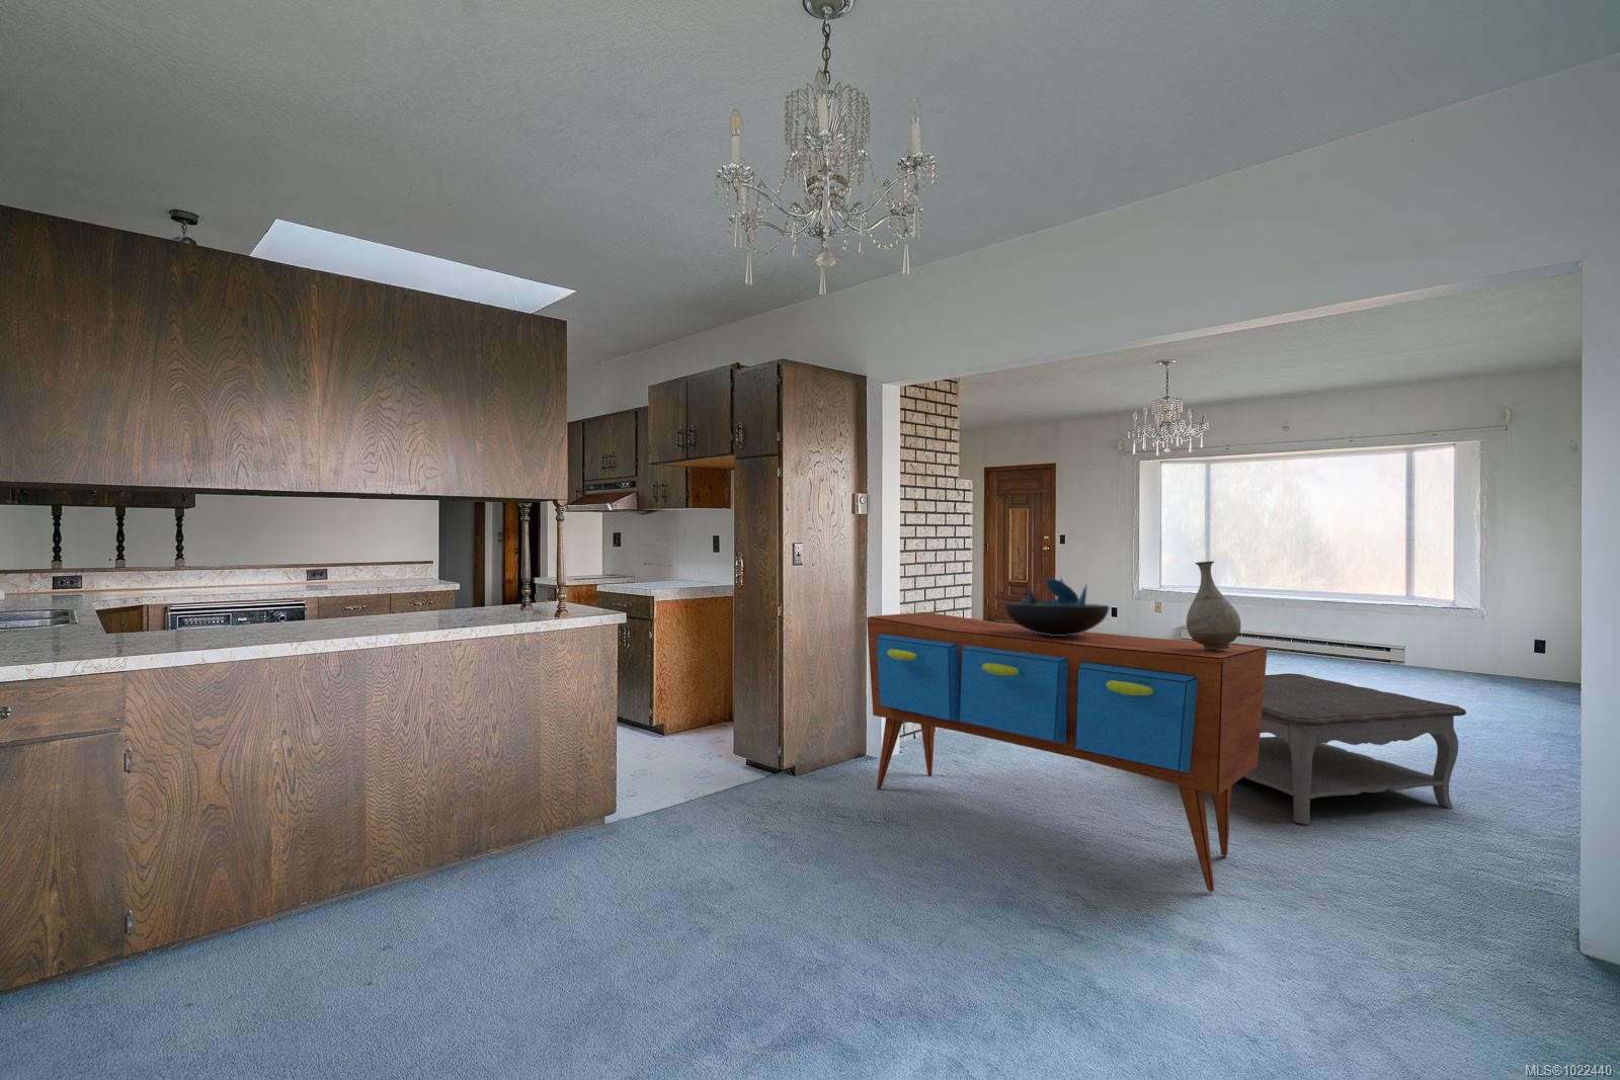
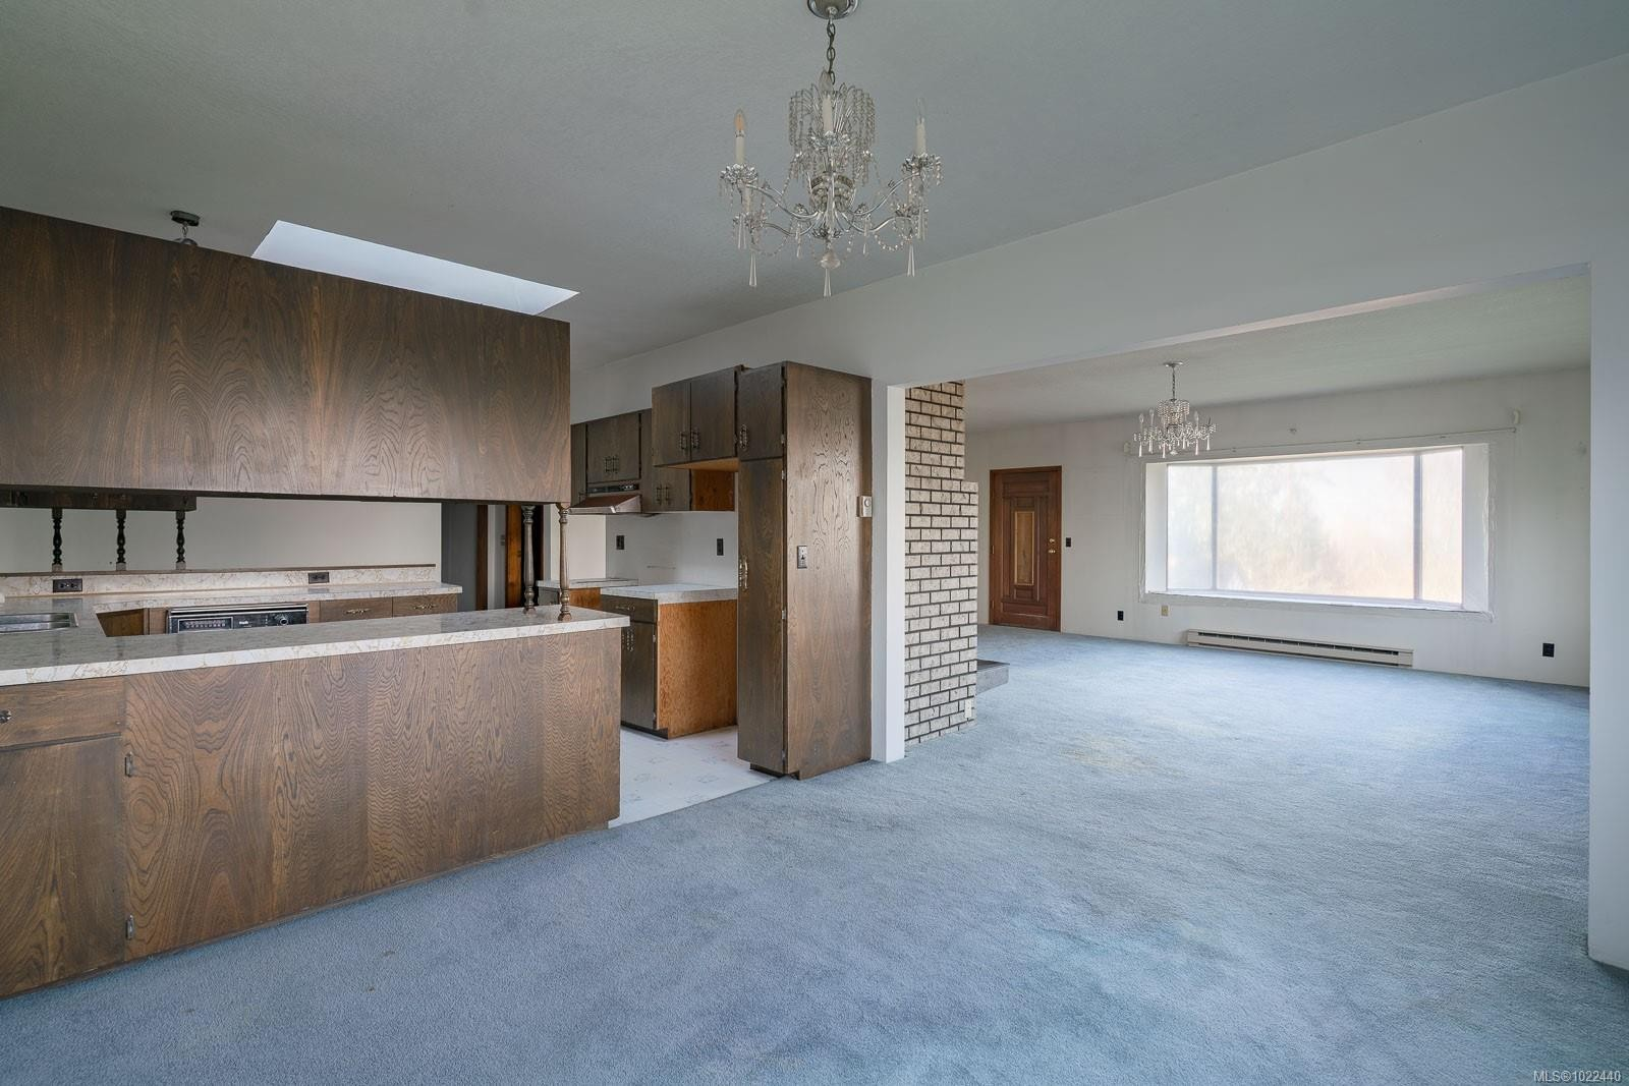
- coffee table [1244,673,1467,826]
- vase [1186,559,1243,650]
- sideboard [865,611,1269,893]
- decorative bowl [1003,576,1110,635]
